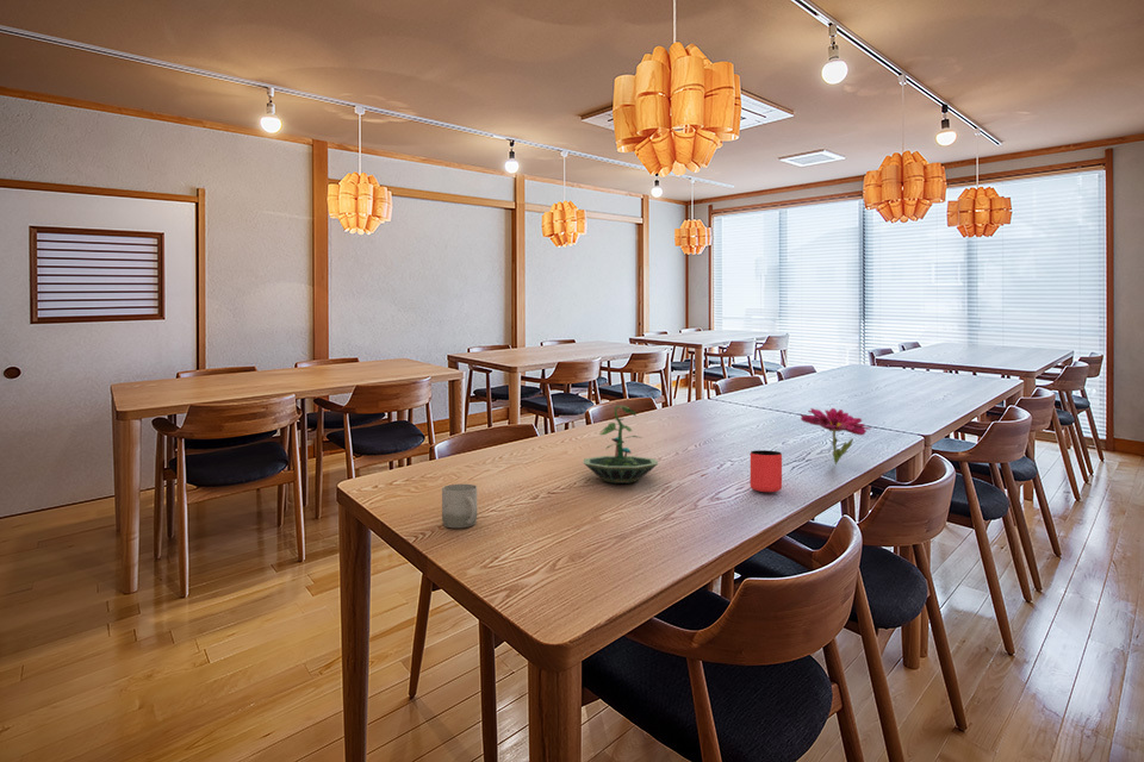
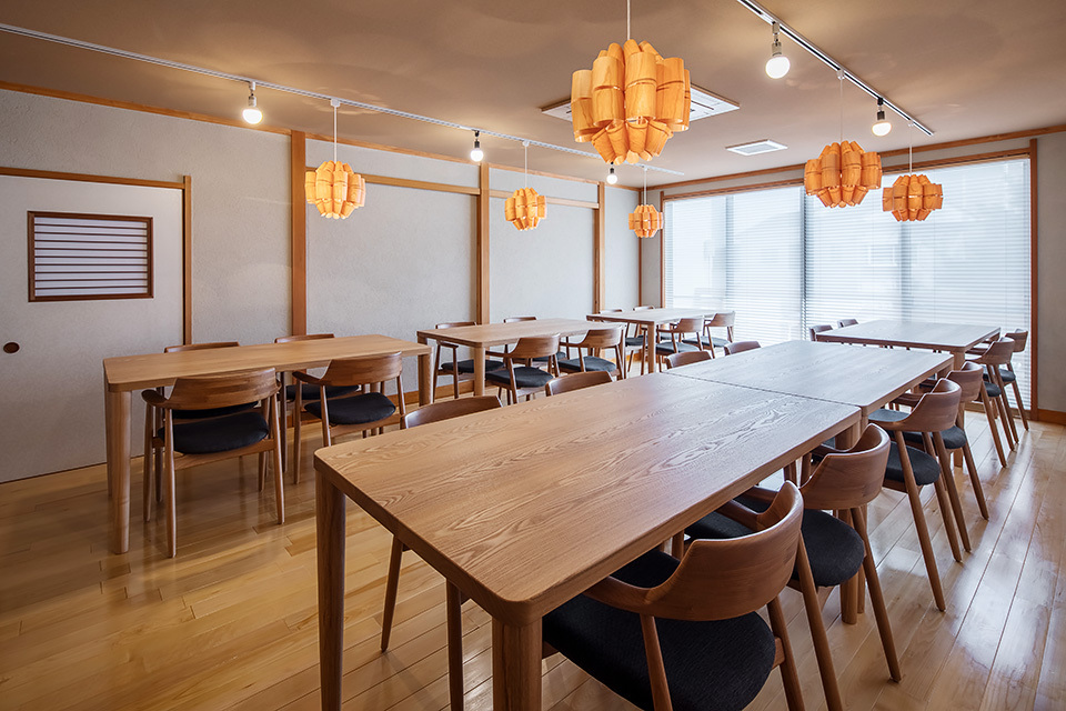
- flower [798,407,872,466]
- terrarium [583,404,659,485]
- cup [750,449,783,493]
- cup [441,483,478,529]
